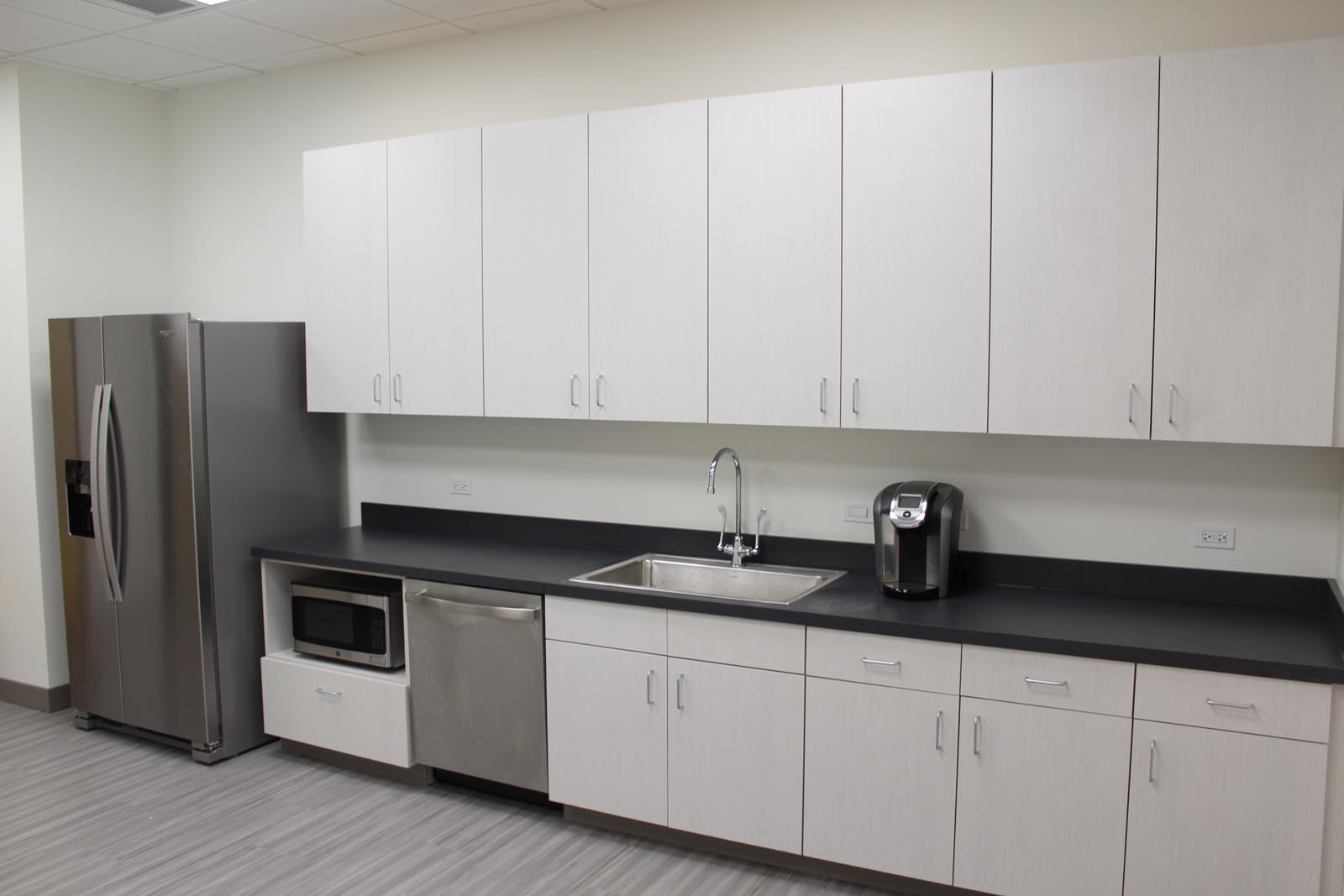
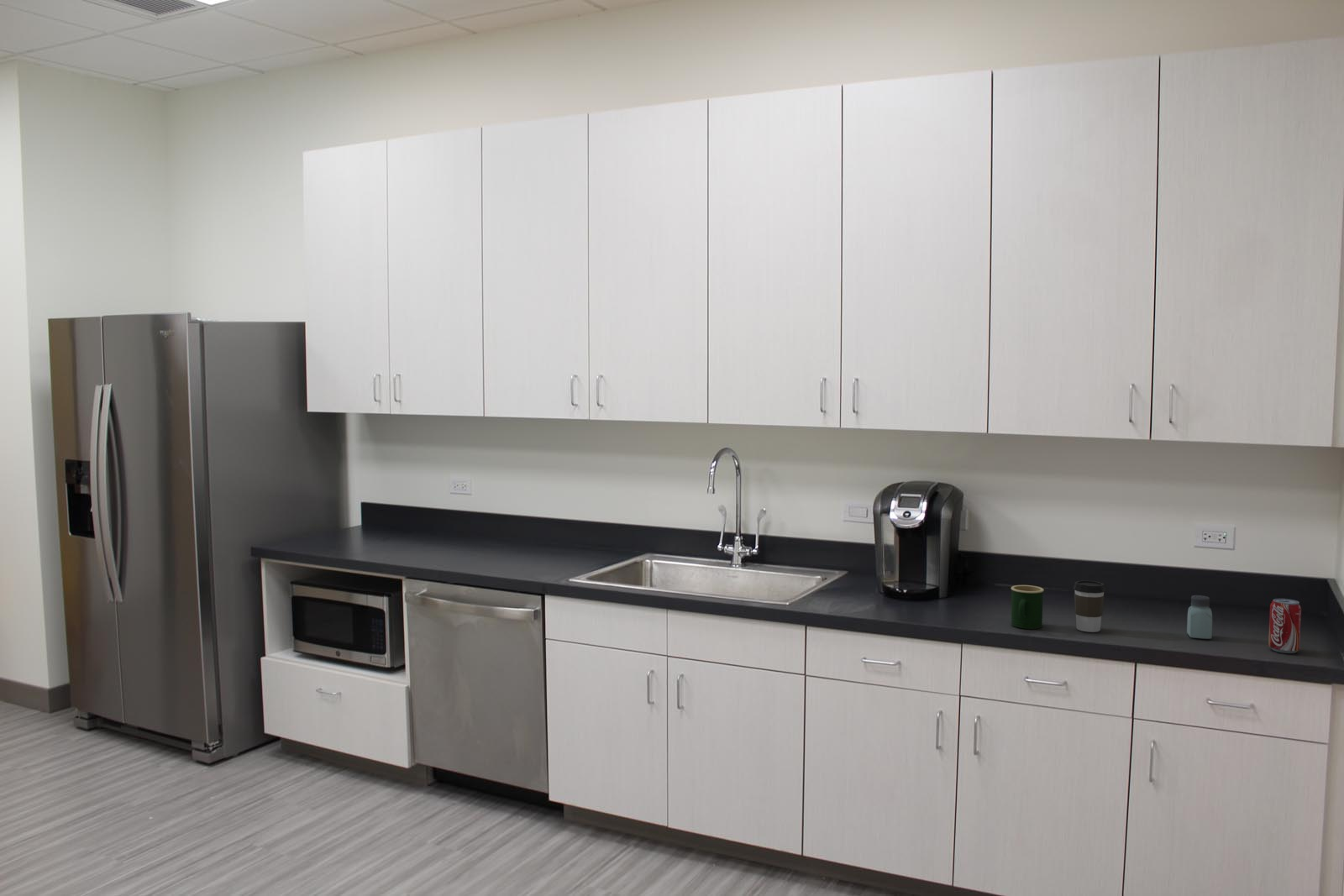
+ mug [1011,584,1045,630]
+ soda can [1268,598,1302,654]
+ coffee cup [1073,579,1106,633]
+ saltshaker [1186,595,1213,640]
